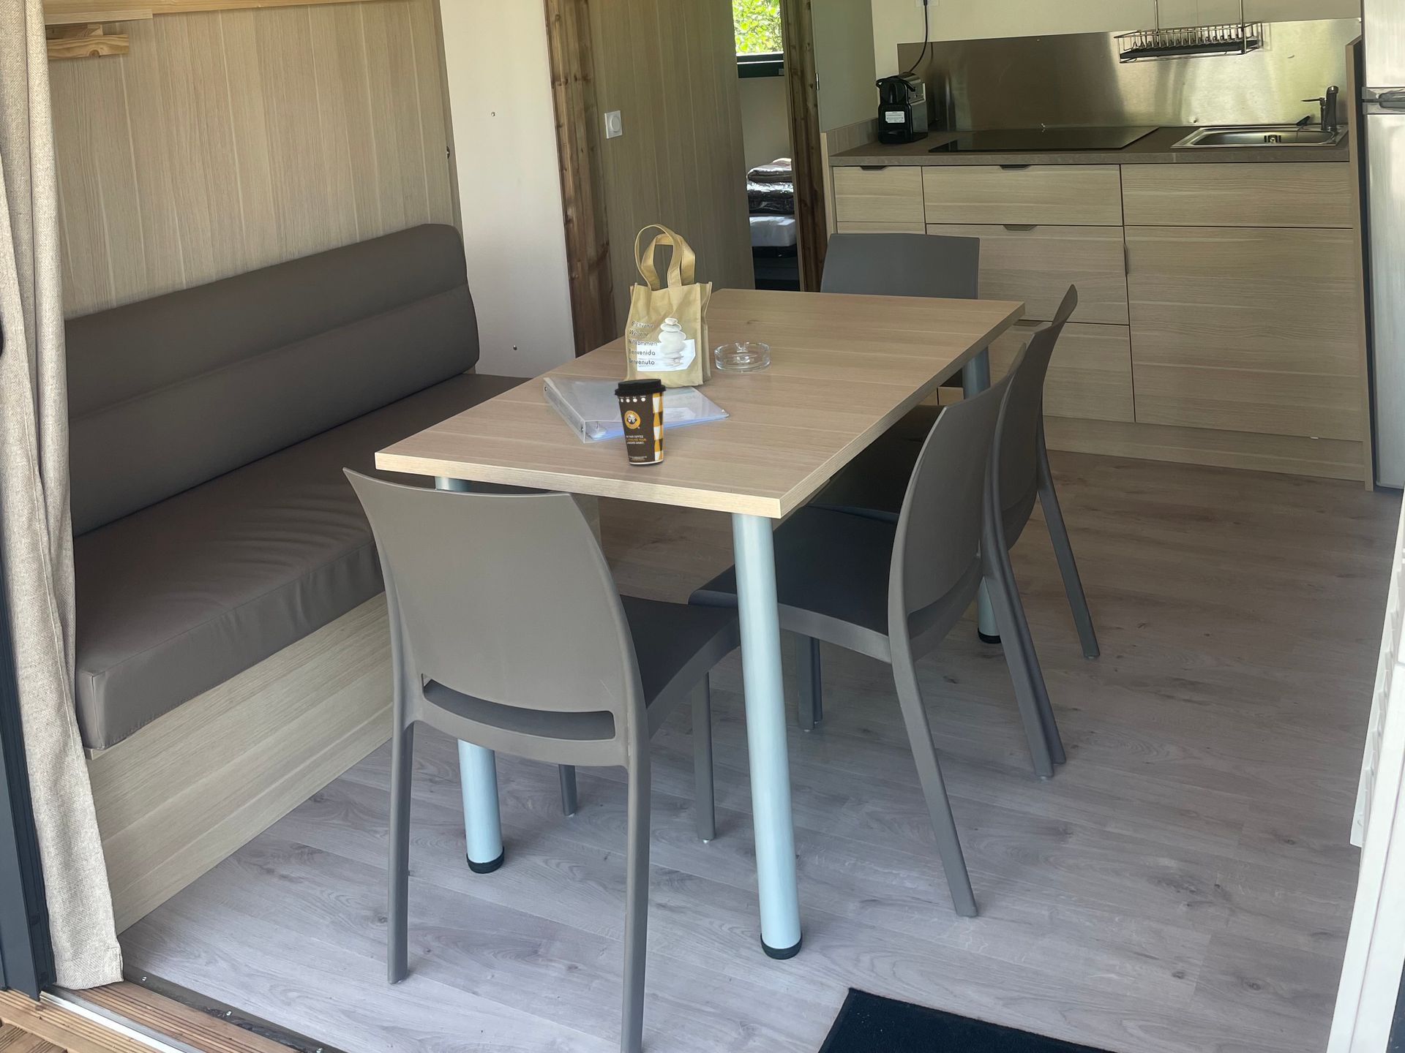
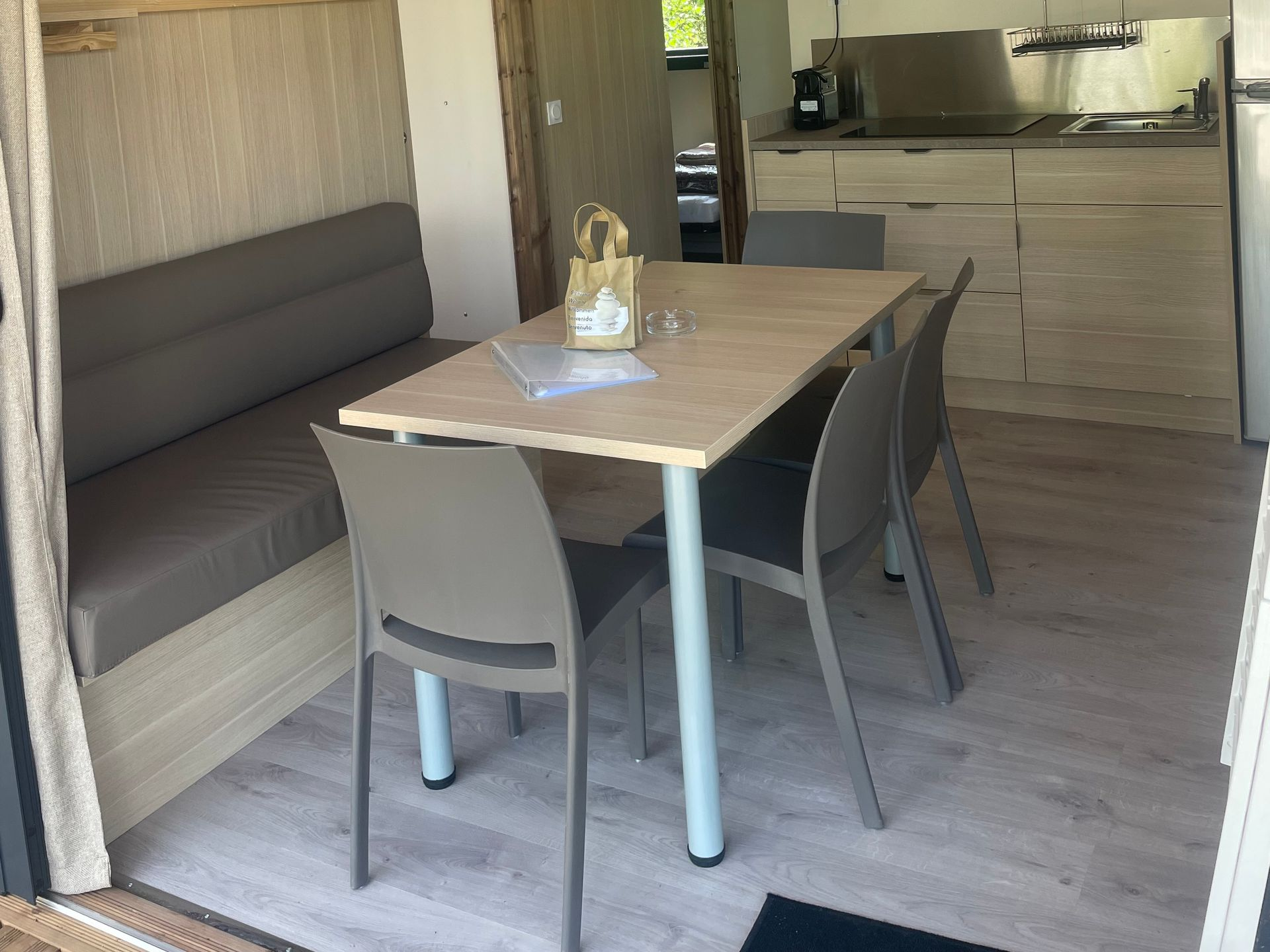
- coffee cup [614,378,667,465]
